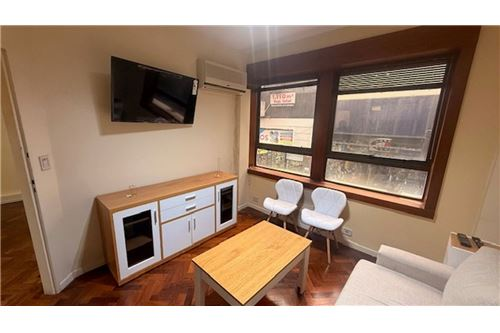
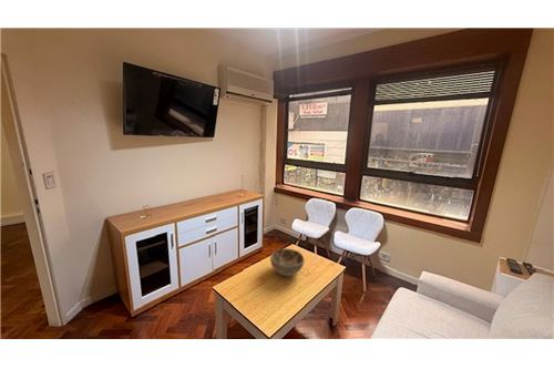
+ decorative bowl [269,247,306,277]
